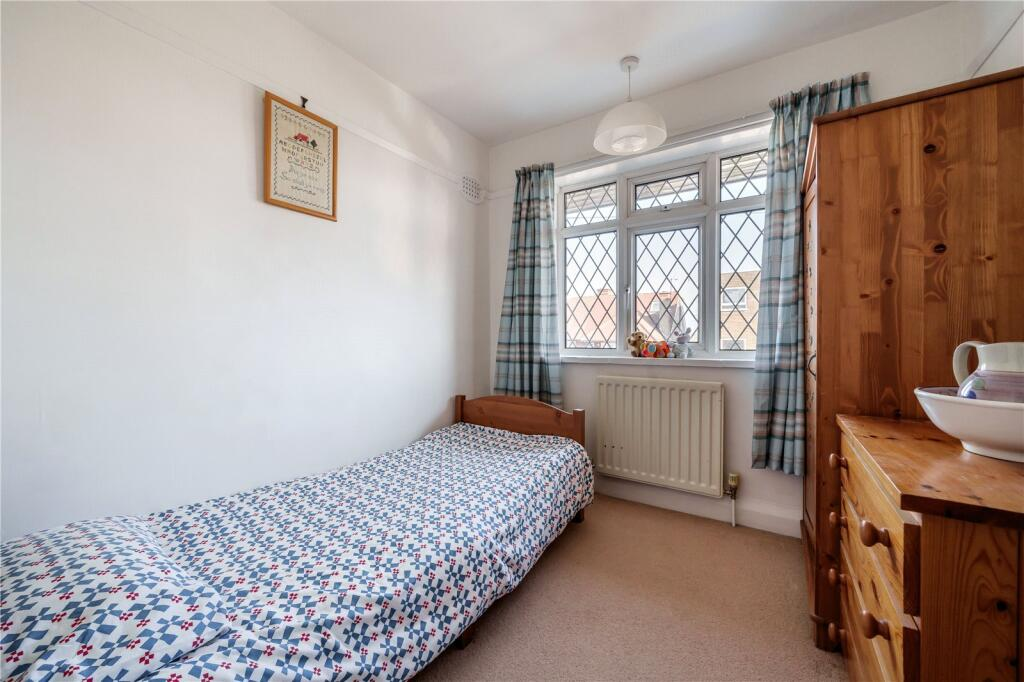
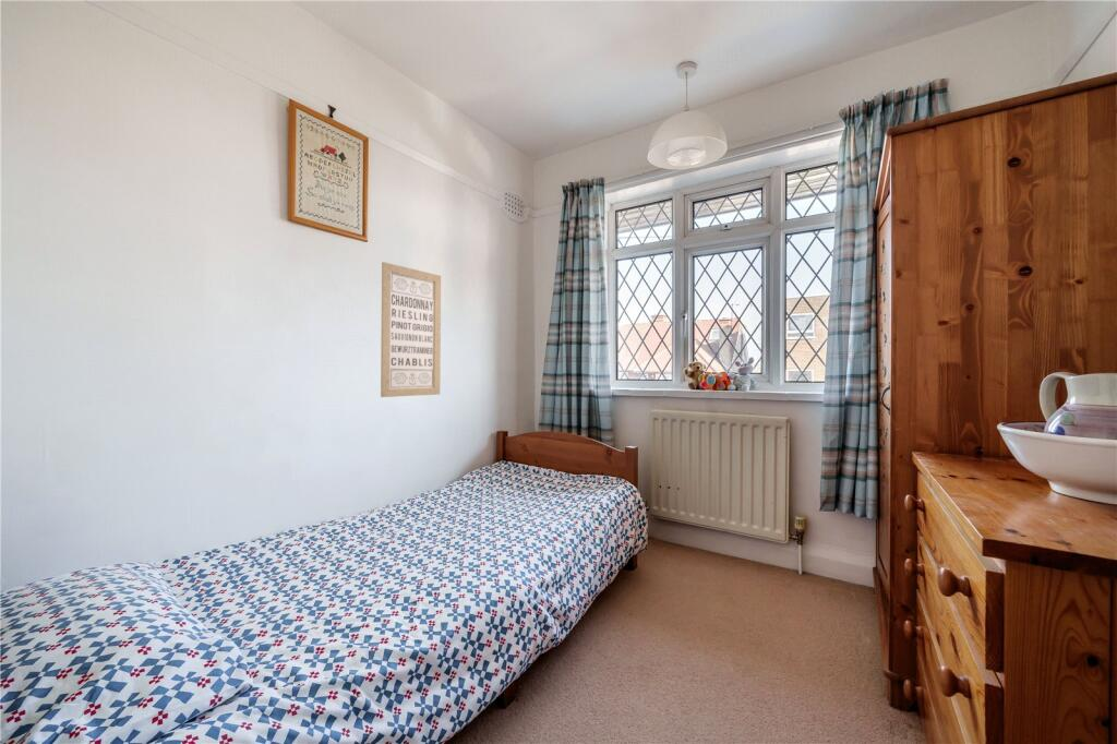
+ wall art [380,261,442,398]
